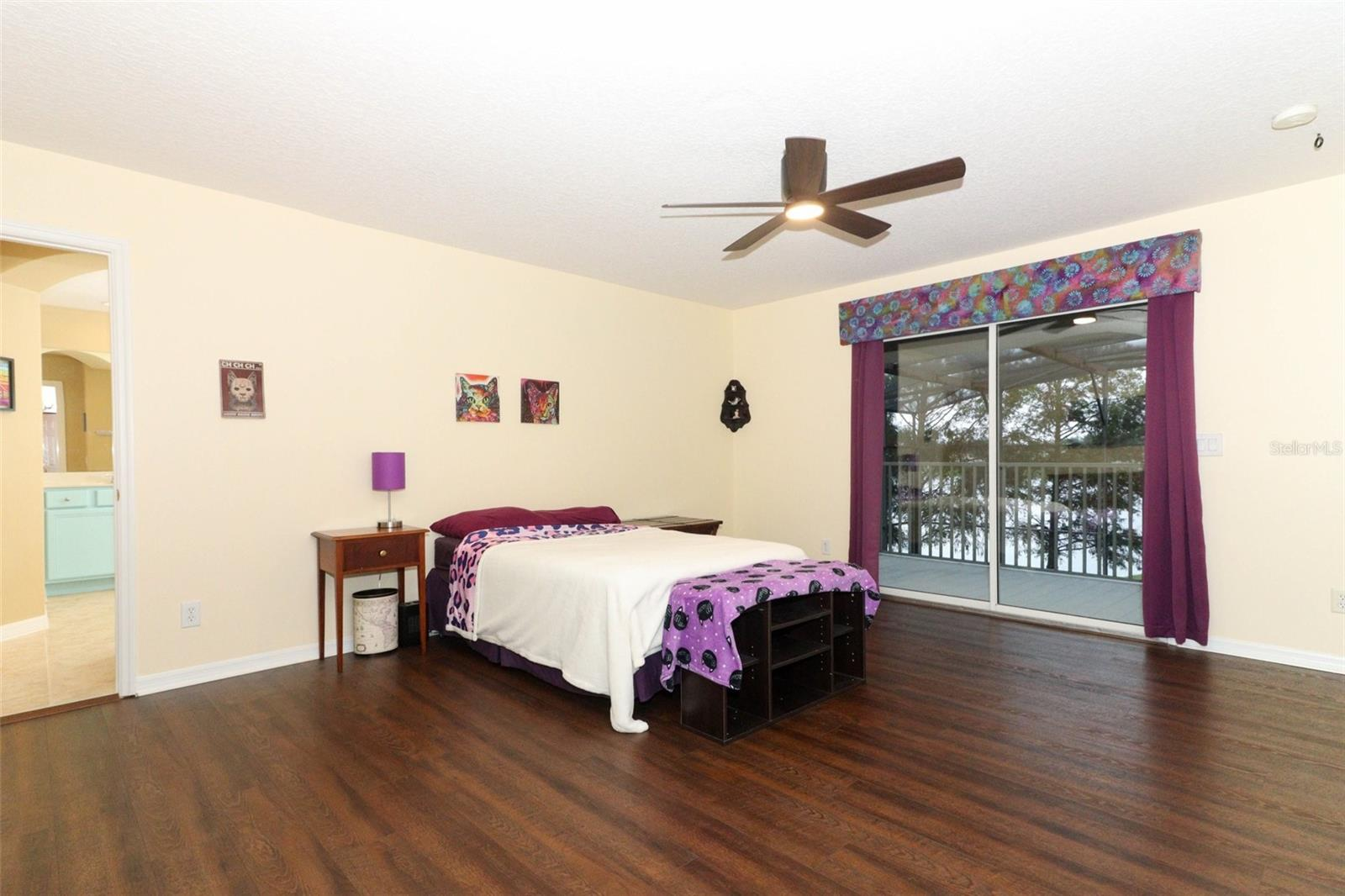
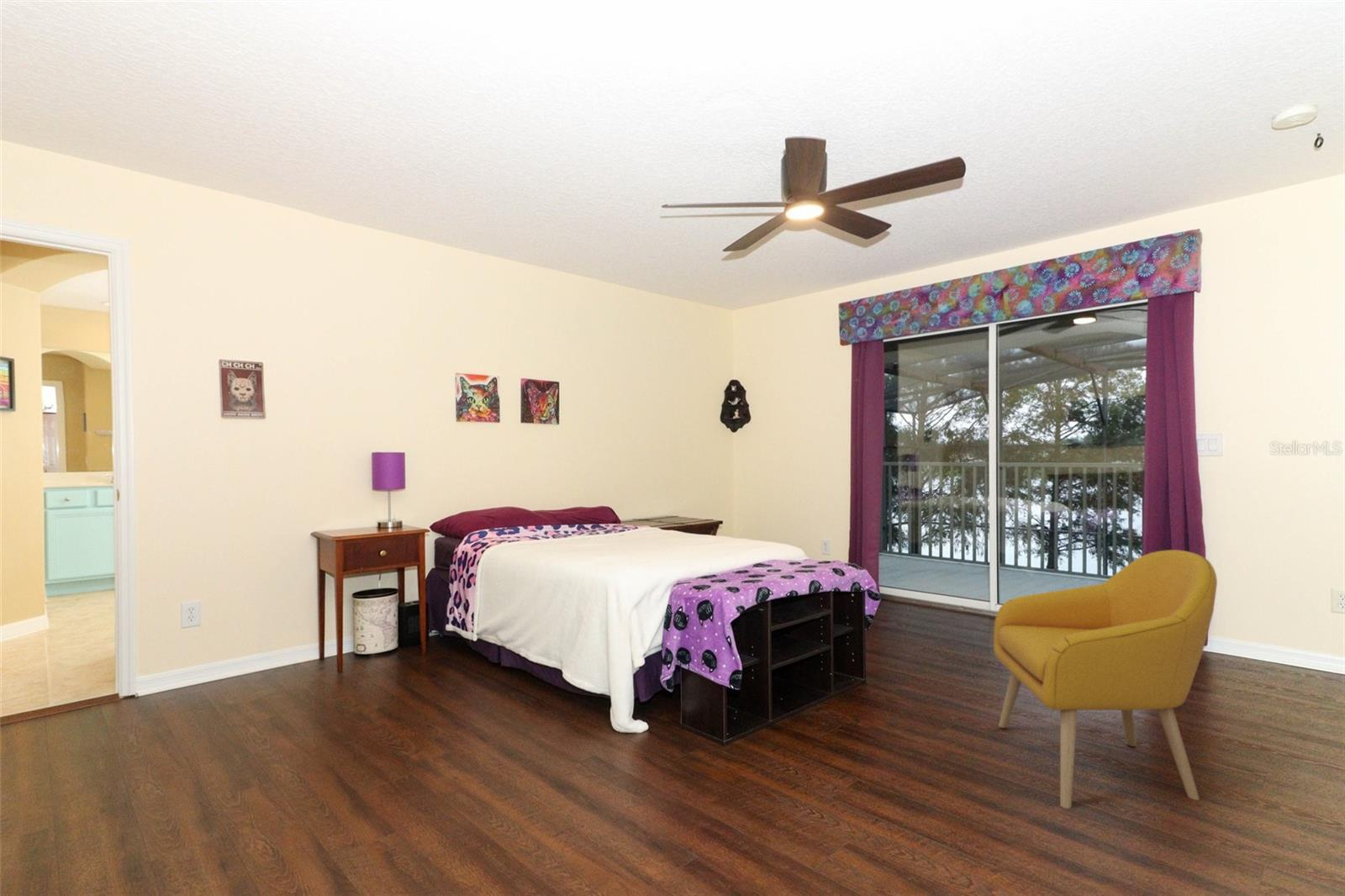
+ armchair [993,549,1218,809]
